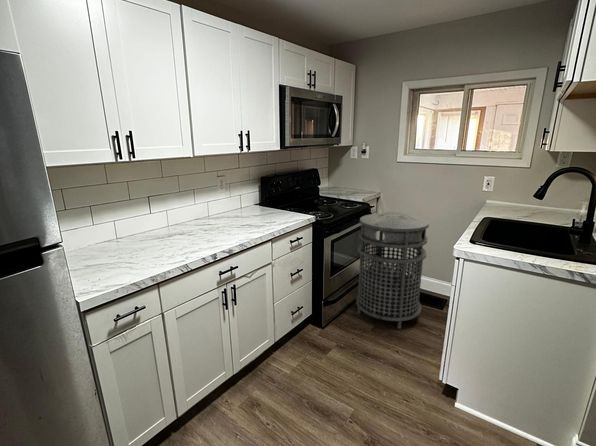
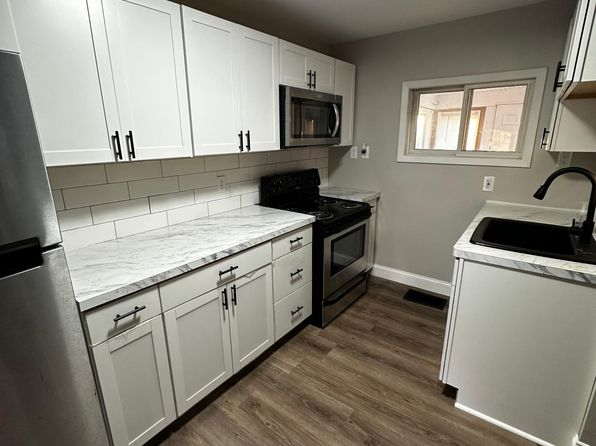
- trash can [355,211,430,330]
